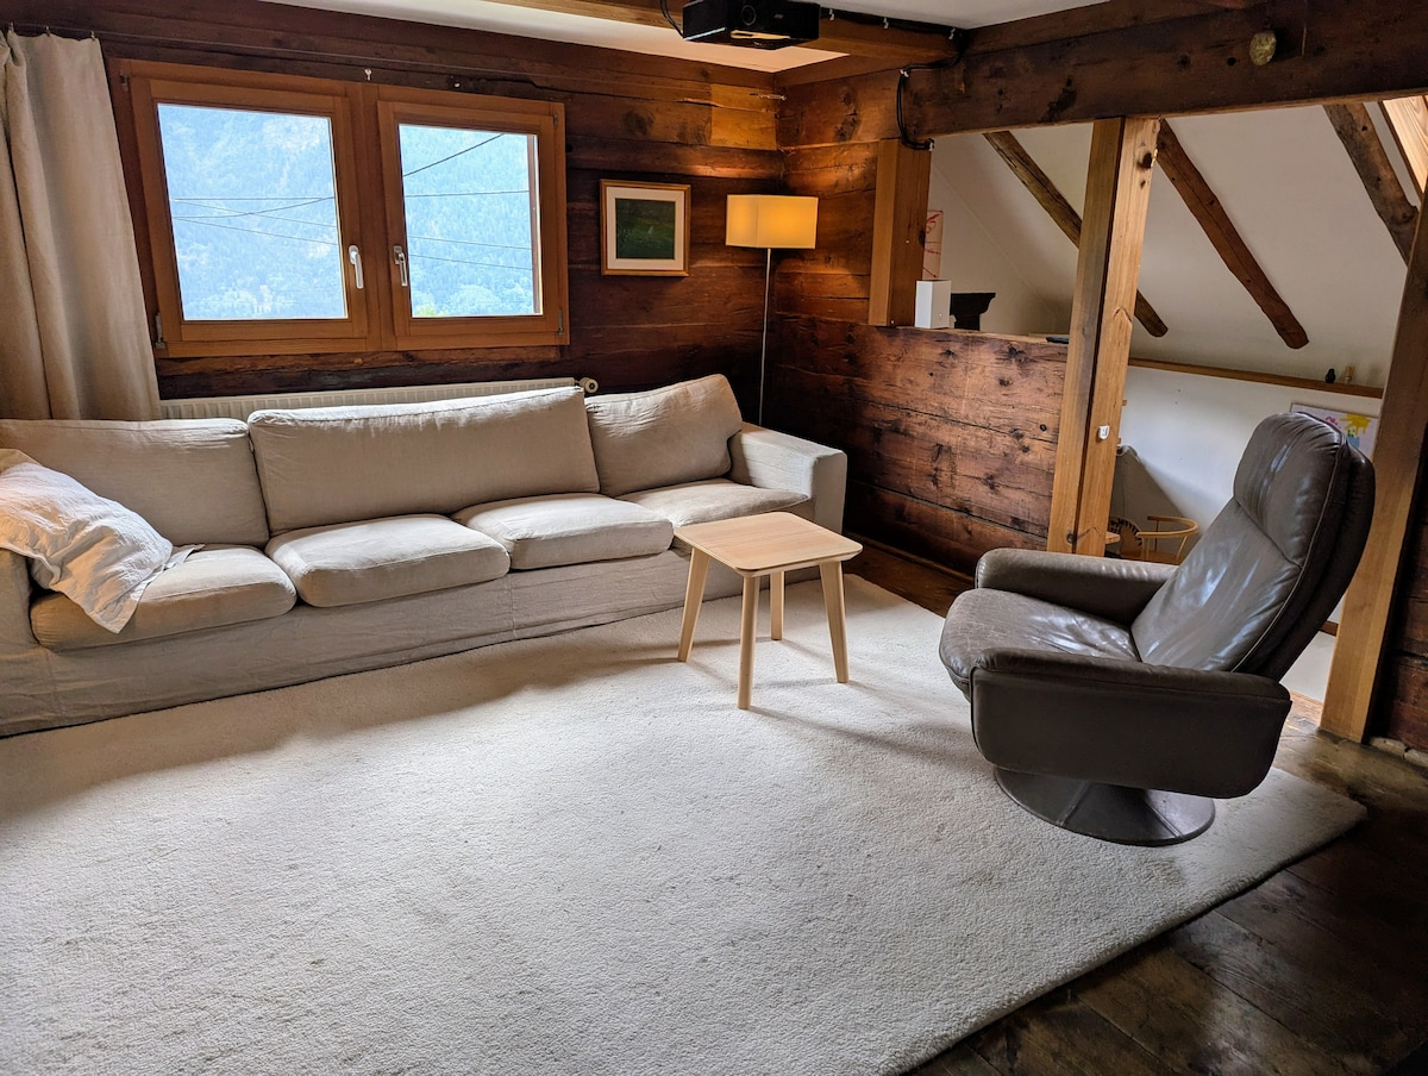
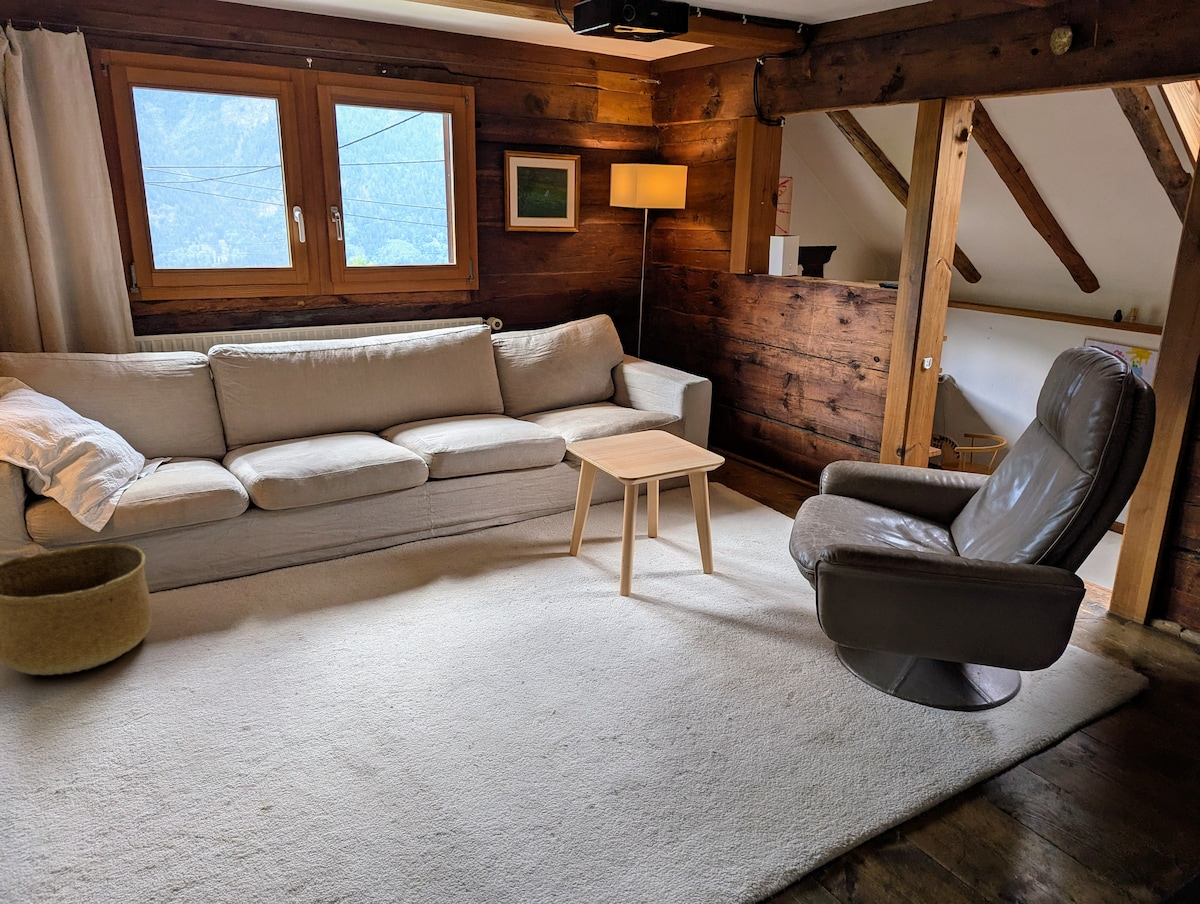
+ basket [0,542,153,676]
